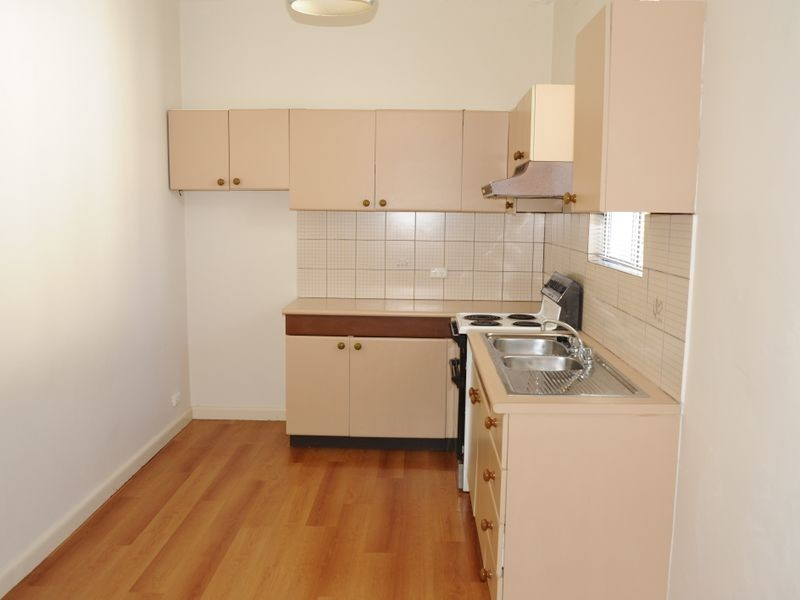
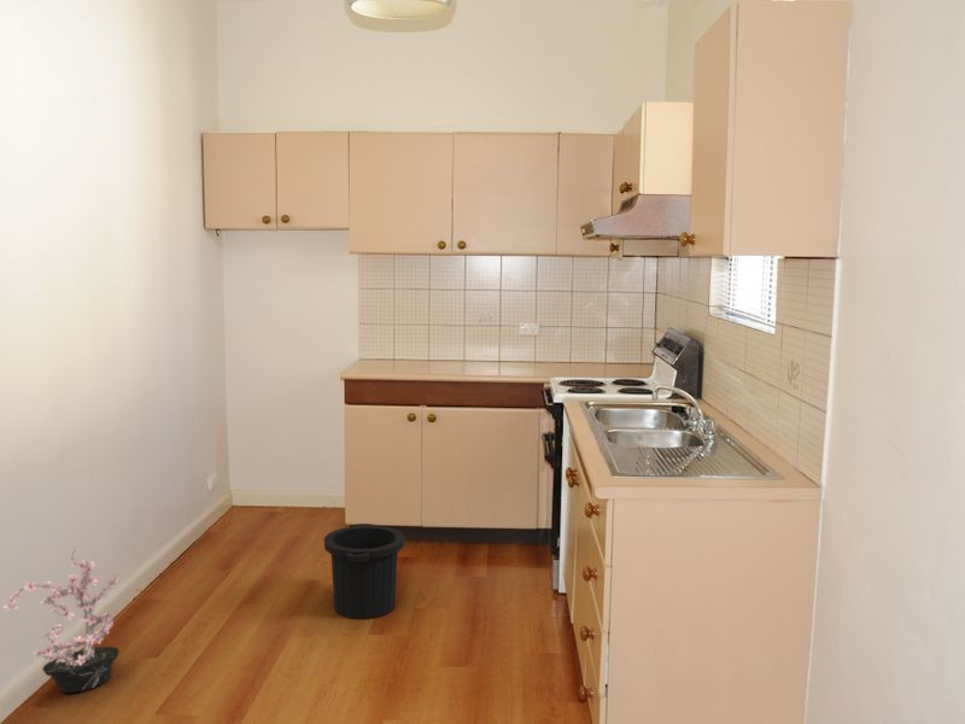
+ potted plant [2,545,121,694]
+ trash can [323,522,407,620]
